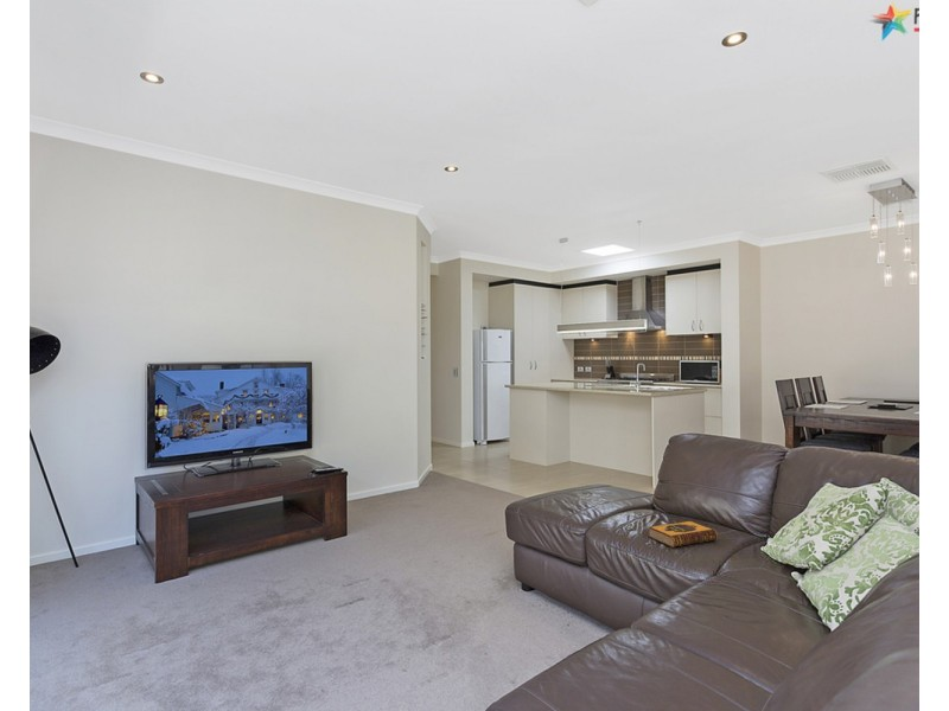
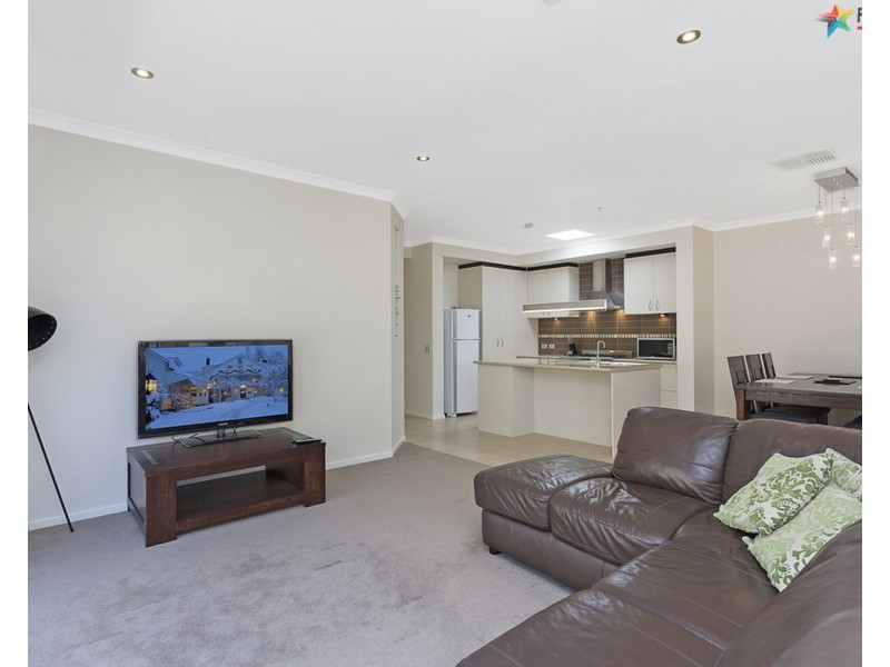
- hardback book [648,520,719,549]
